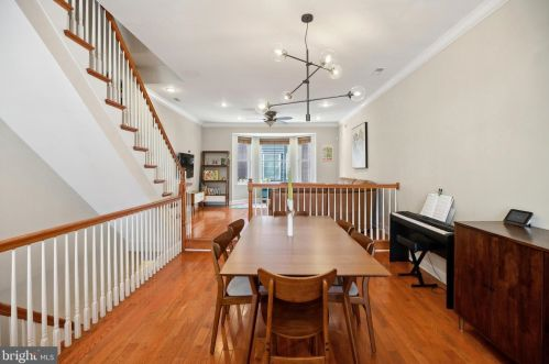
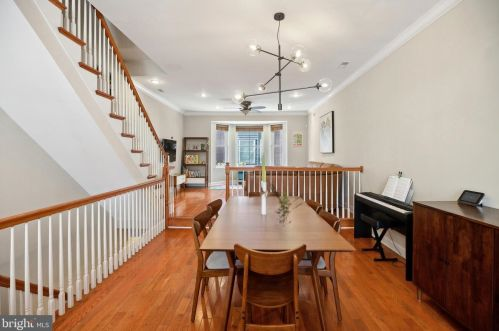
+ flower arrangement [268,182,303,227]
